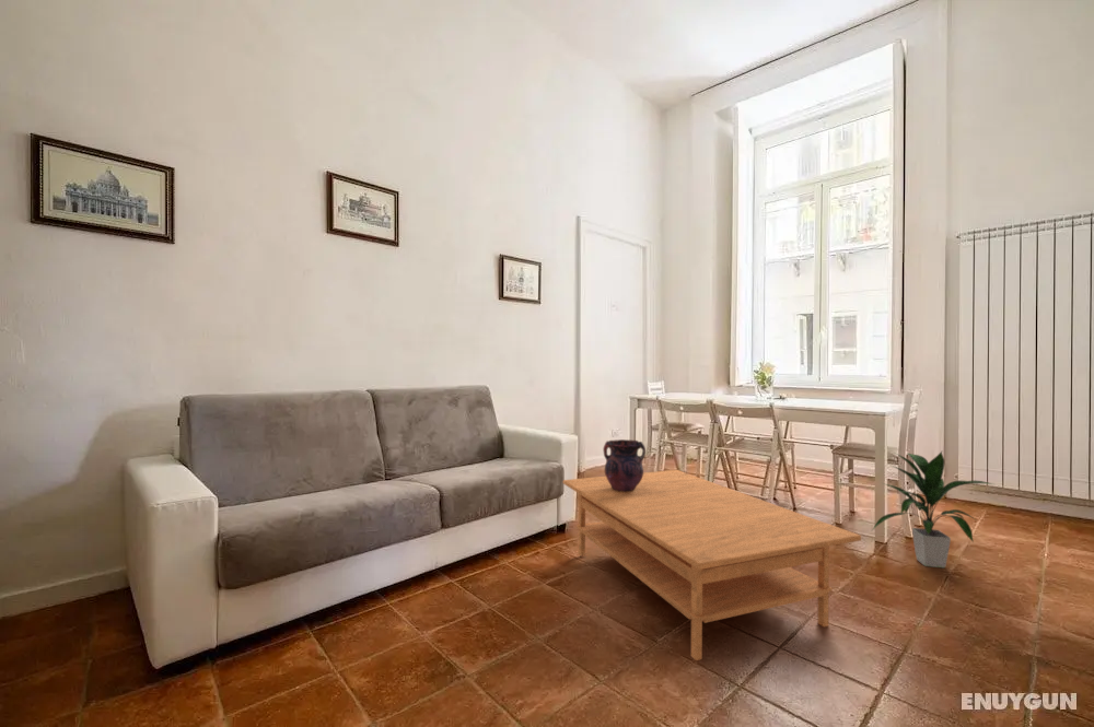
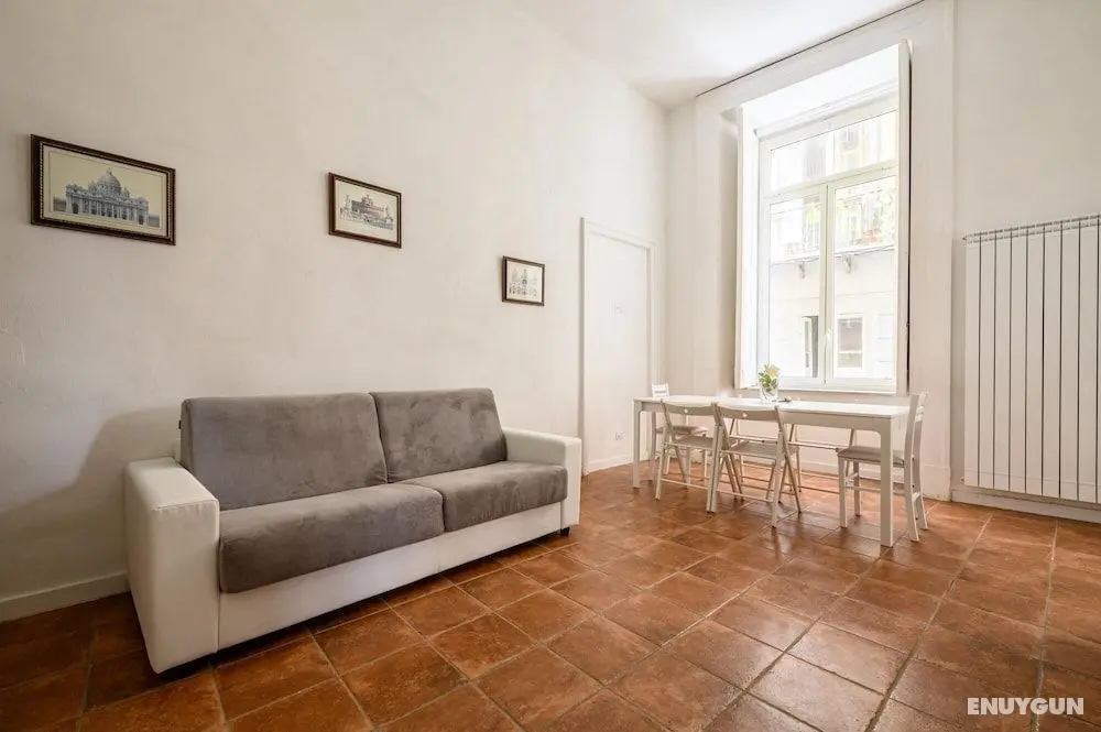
- indoor plant [871,450,994,568]
- coffee table [562,469,862,661]
- vase [602,438,647,492]
